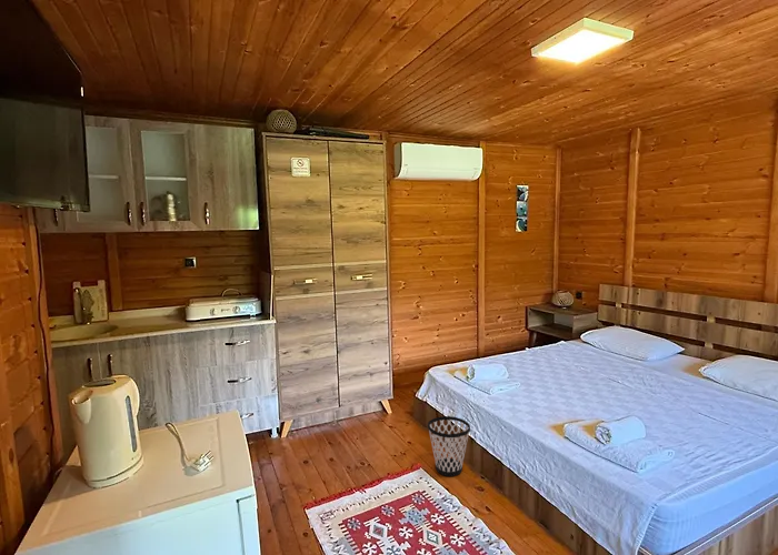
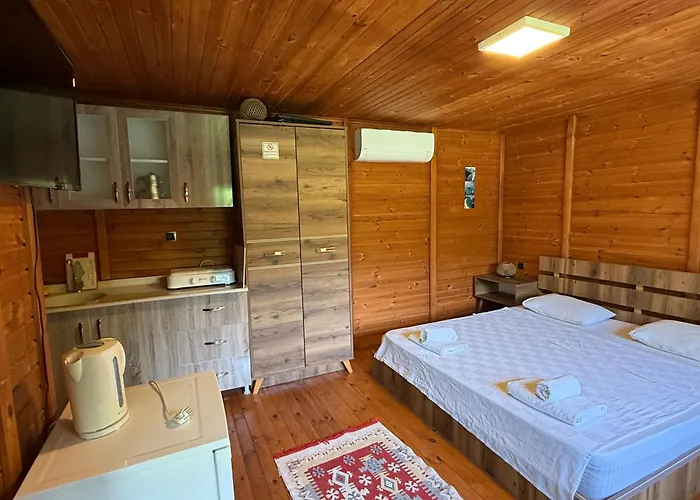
- wastebasket [427,415,471,477]
